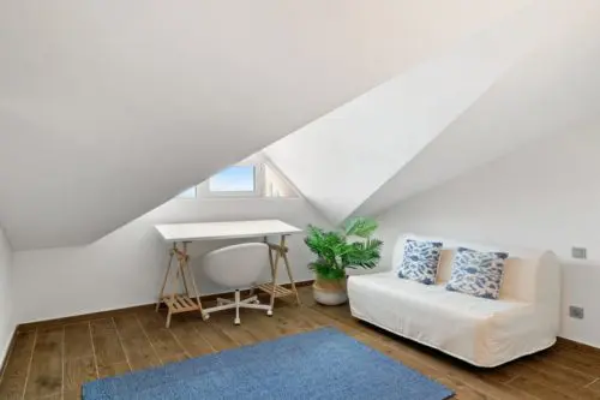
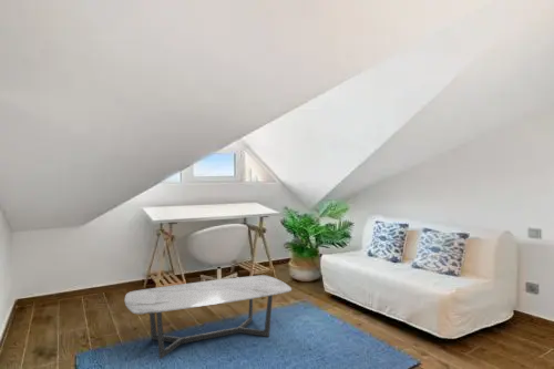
+ coffee table [124,275,293,360]
